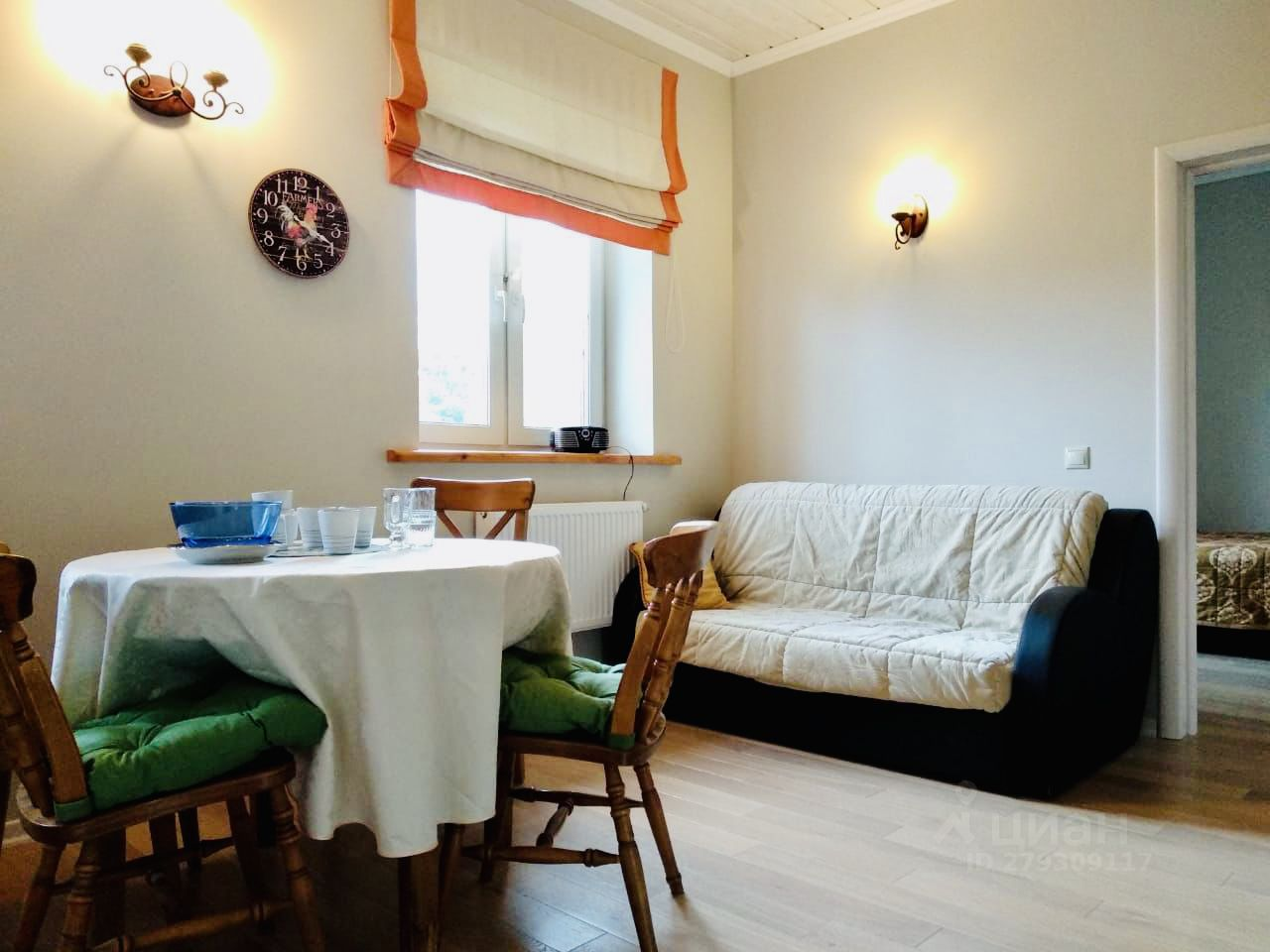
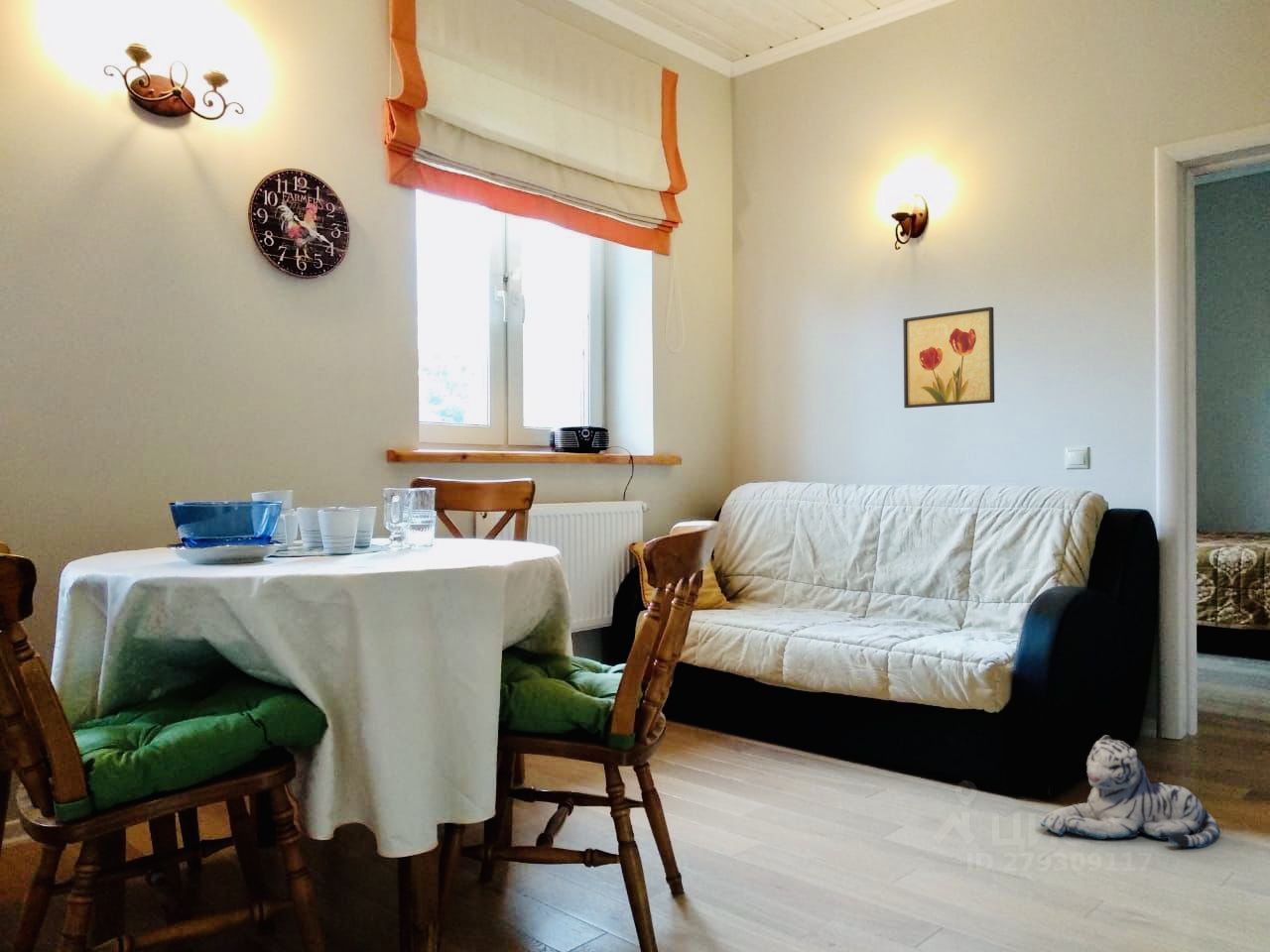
+ wall art [902,305,995,409]
+ plush toy [1039,735,1221,848]
